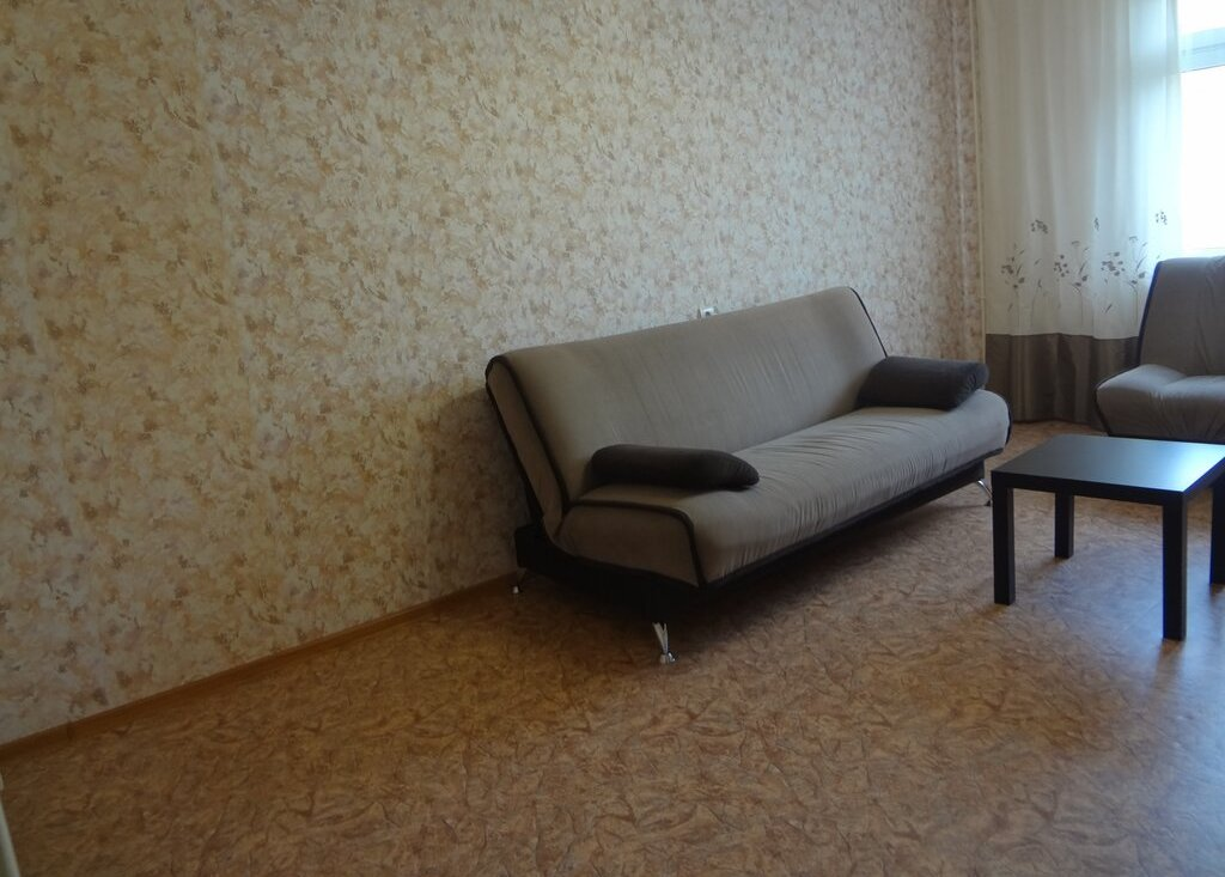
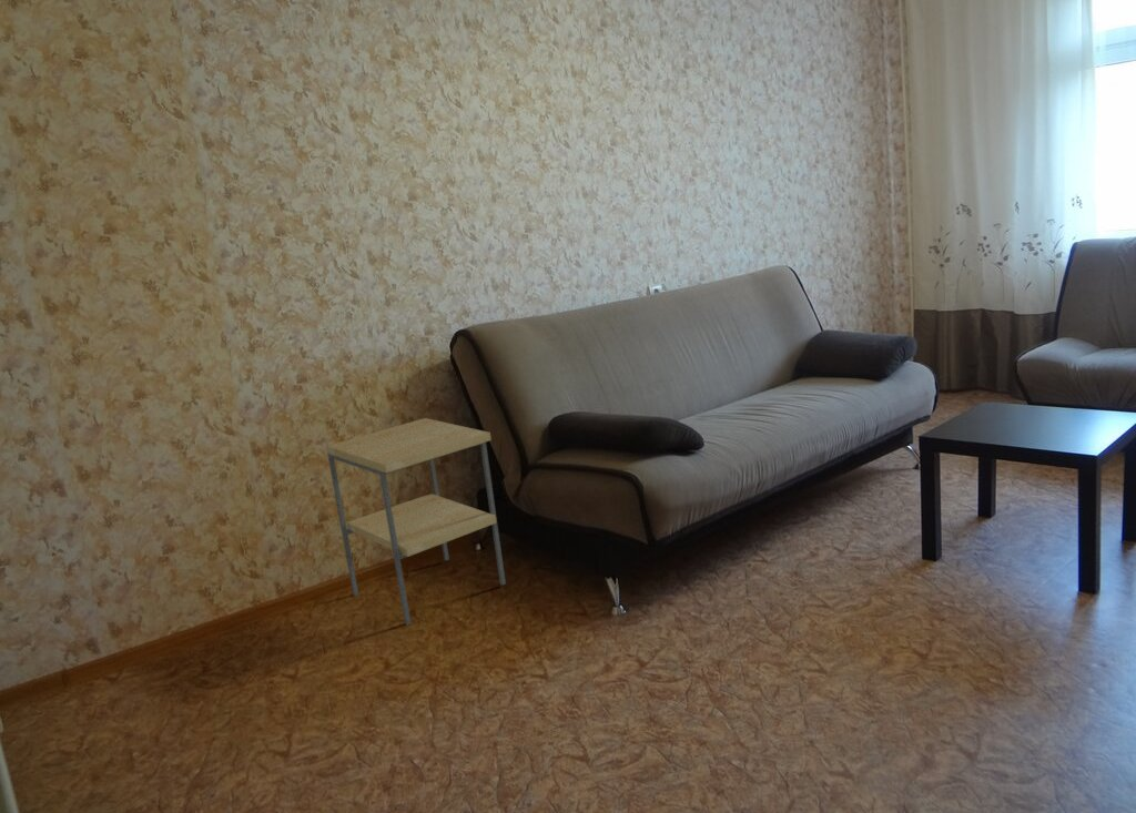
+ side table [325,417,507,626]
